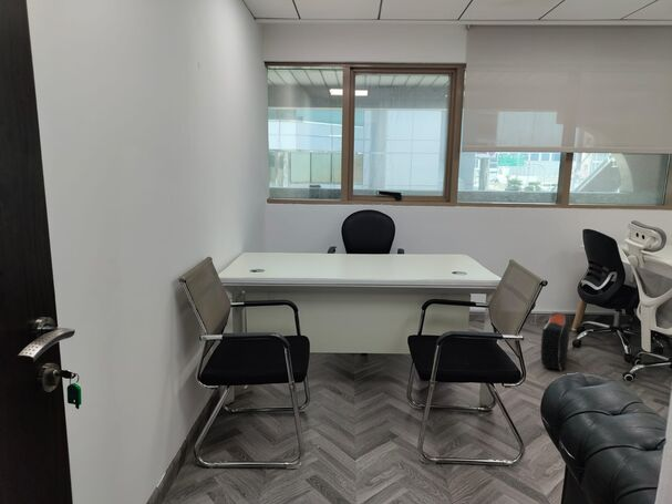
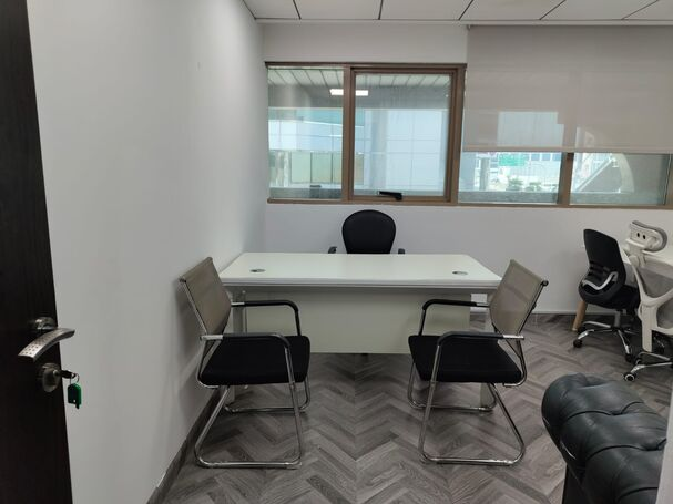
- backpack [540,311,571,372]
